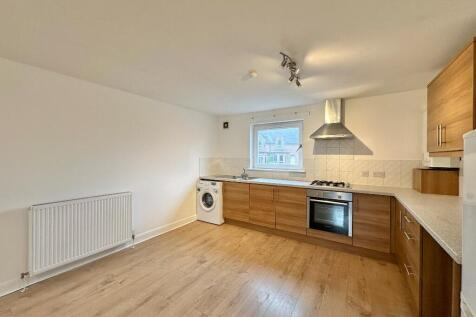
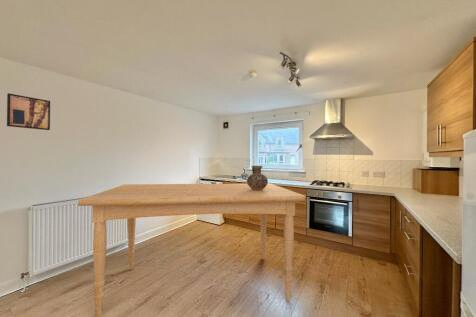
+ wall art [6,92,51,131]
+ dining table [77,182,306,317]
+ ceramic jug [246,165,269,190]
